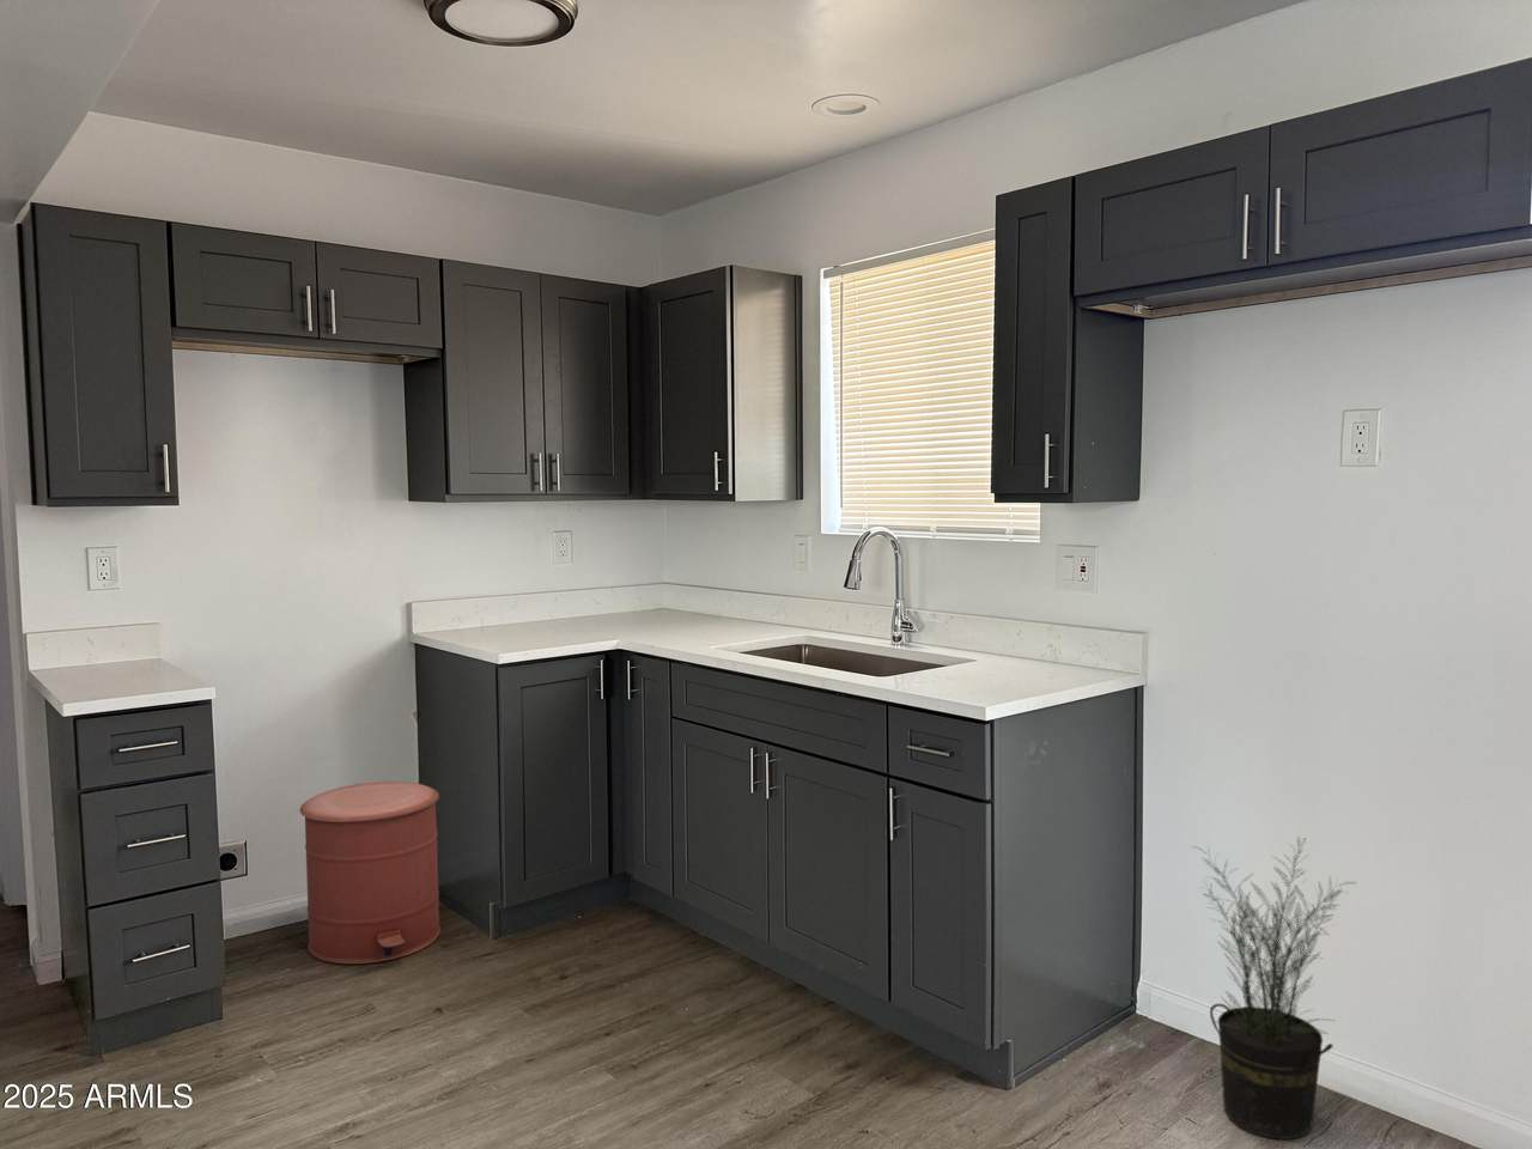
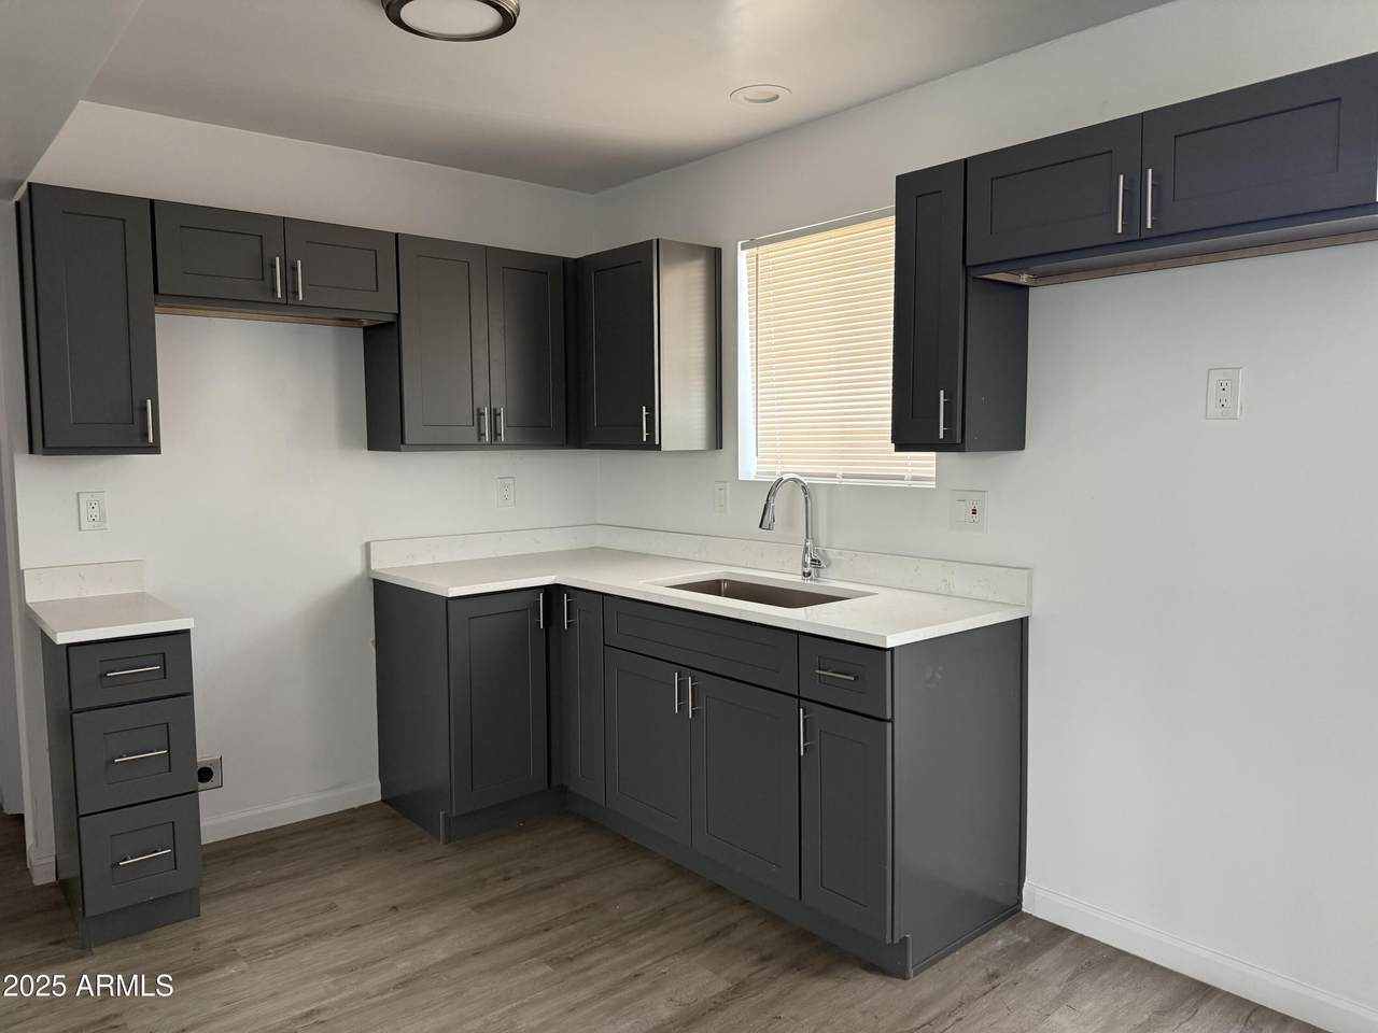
- trash can [298,781,442,964]
- potted plant [1191,835,1356,1141]
